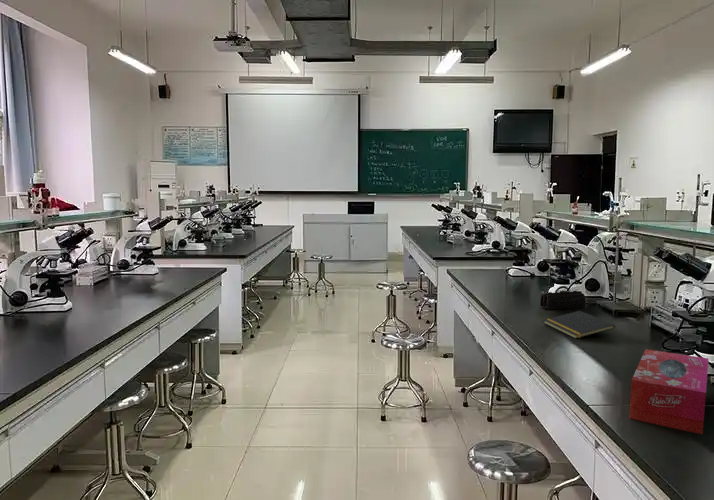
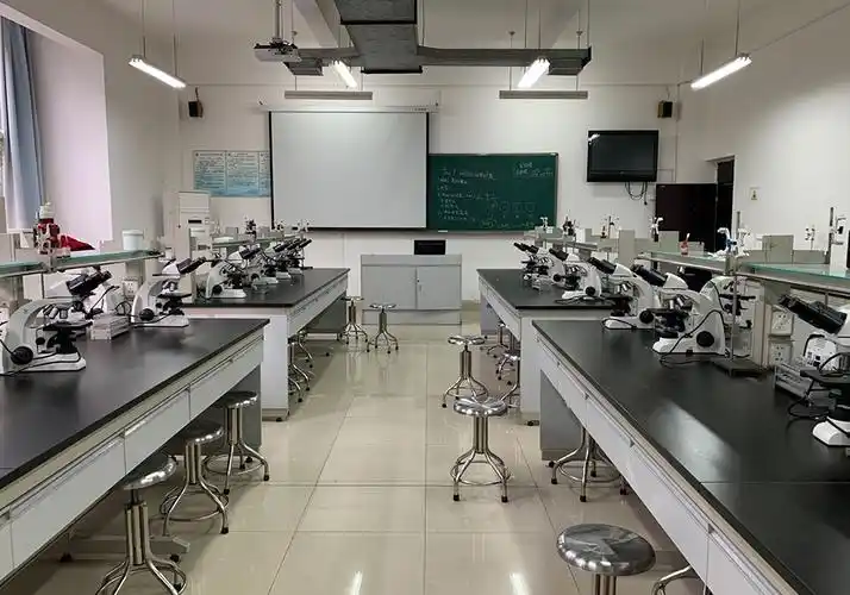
- notepad [543,310,616,340]
- pencil case [539,285,587,310]
- tissue box [628,348,710,435]
